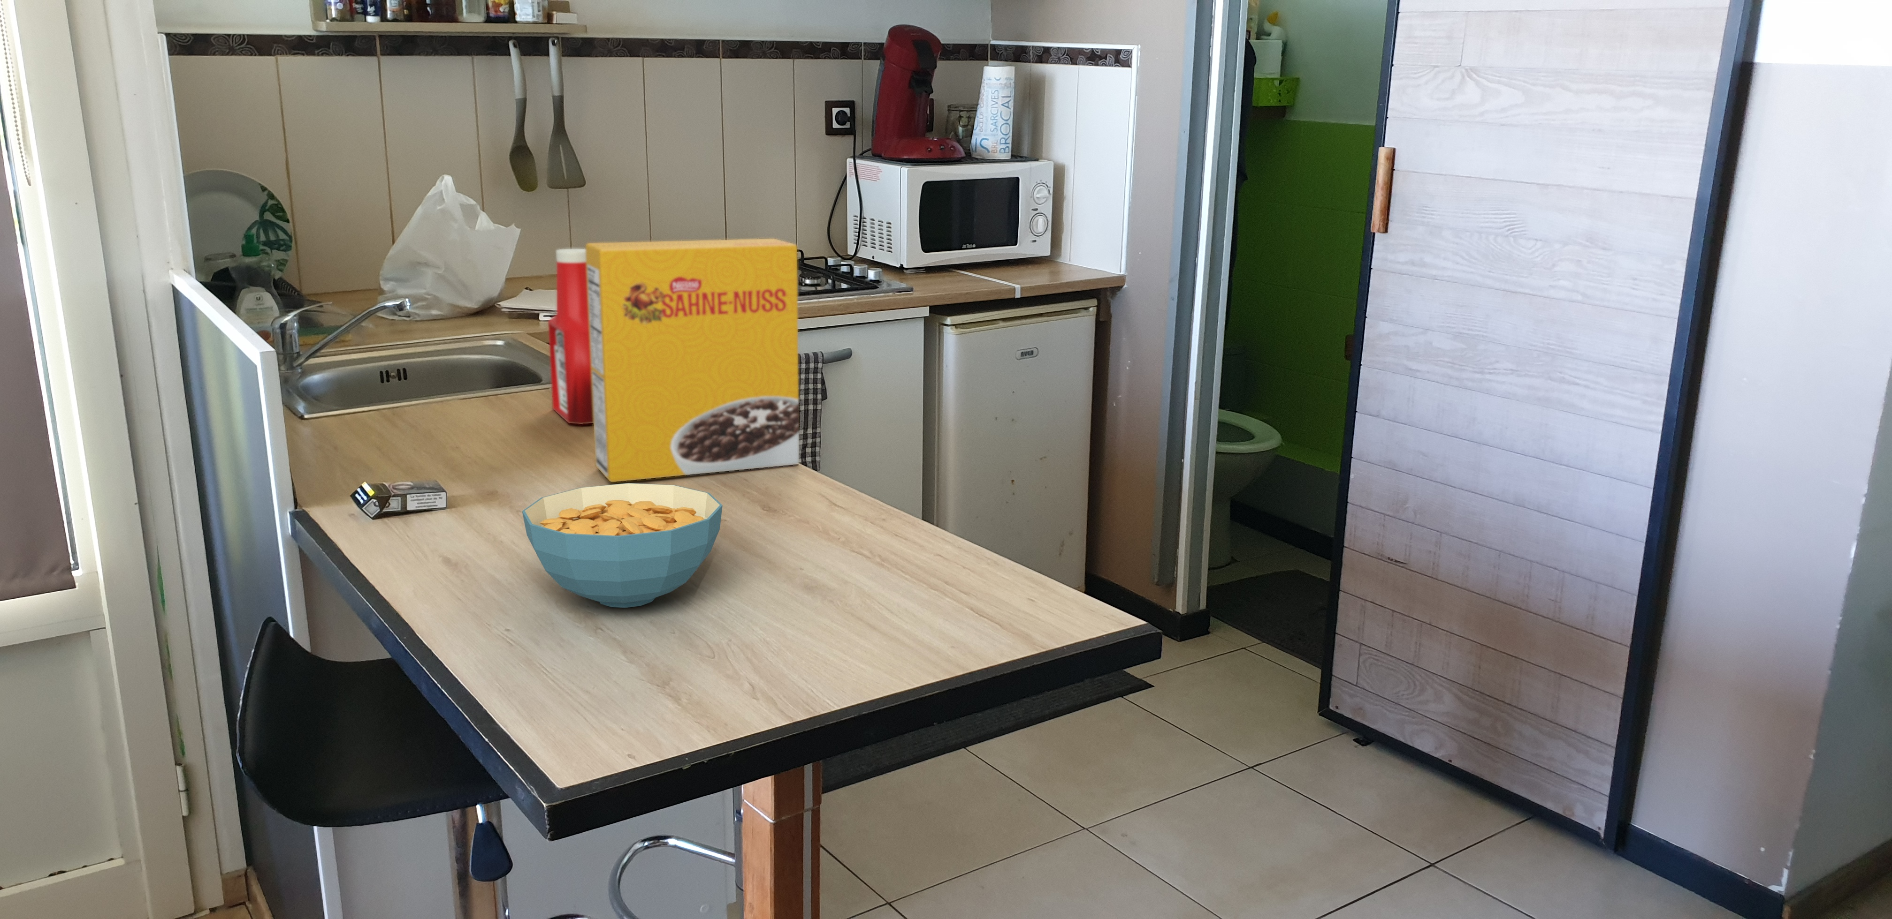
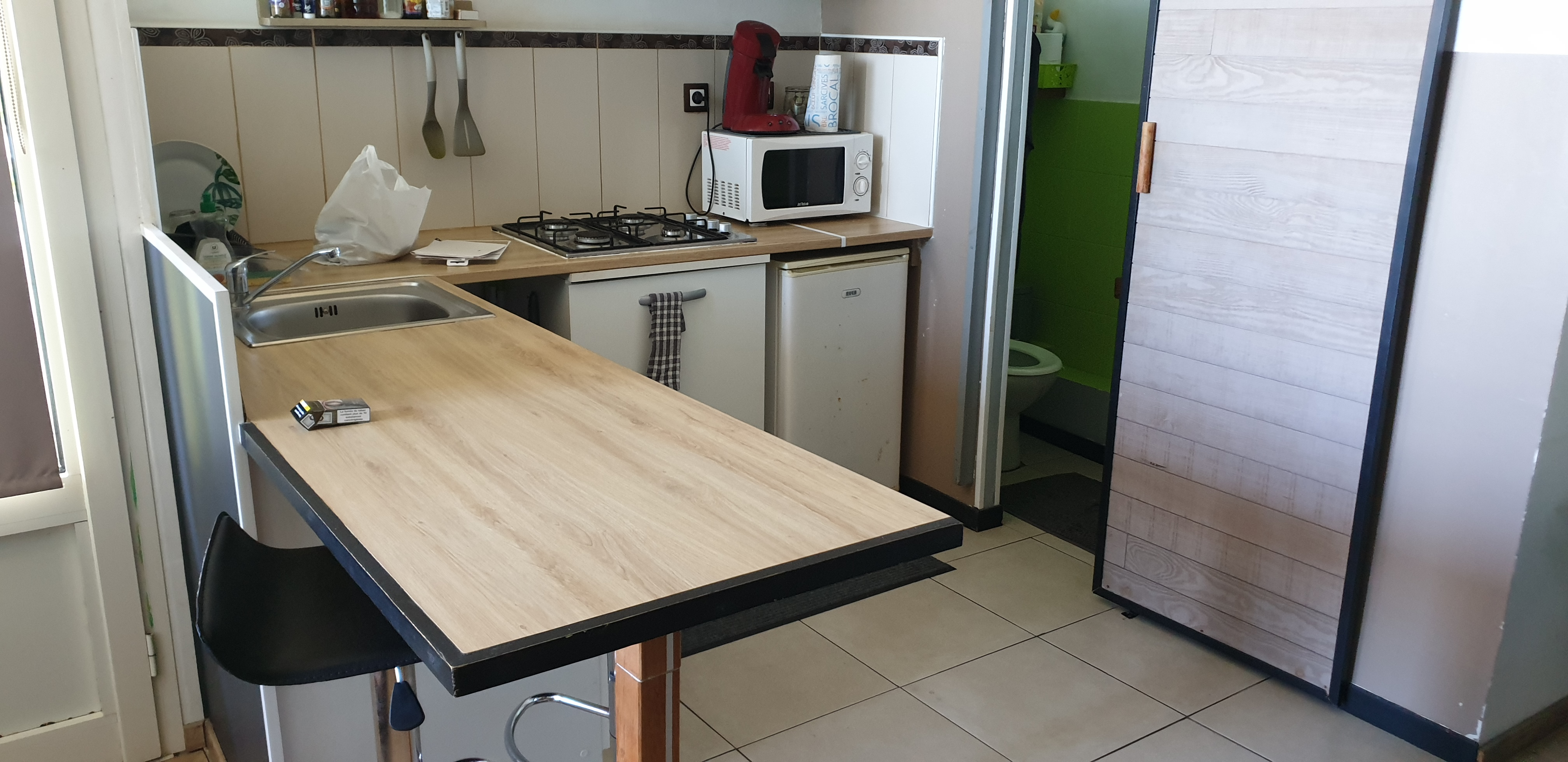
- cereal box [585,238,800,482]
- cereal bowl [521,482,723,608]
- soap bottle [548,248,594,425]
